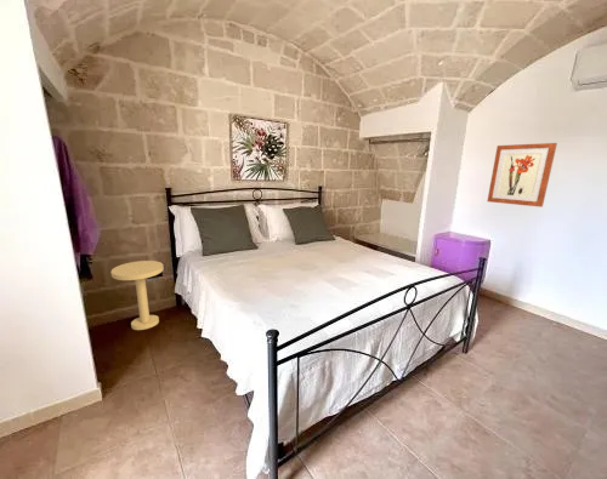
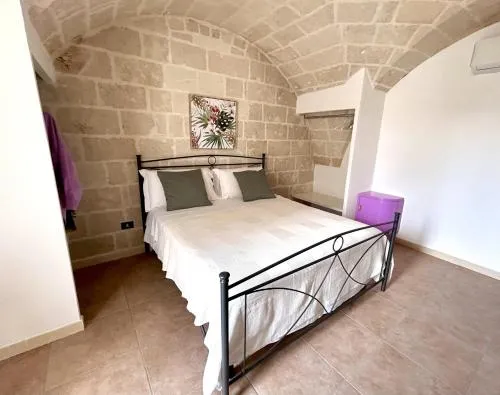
- side table [109,260,165,331]
- wall art [486,142,558,209]
